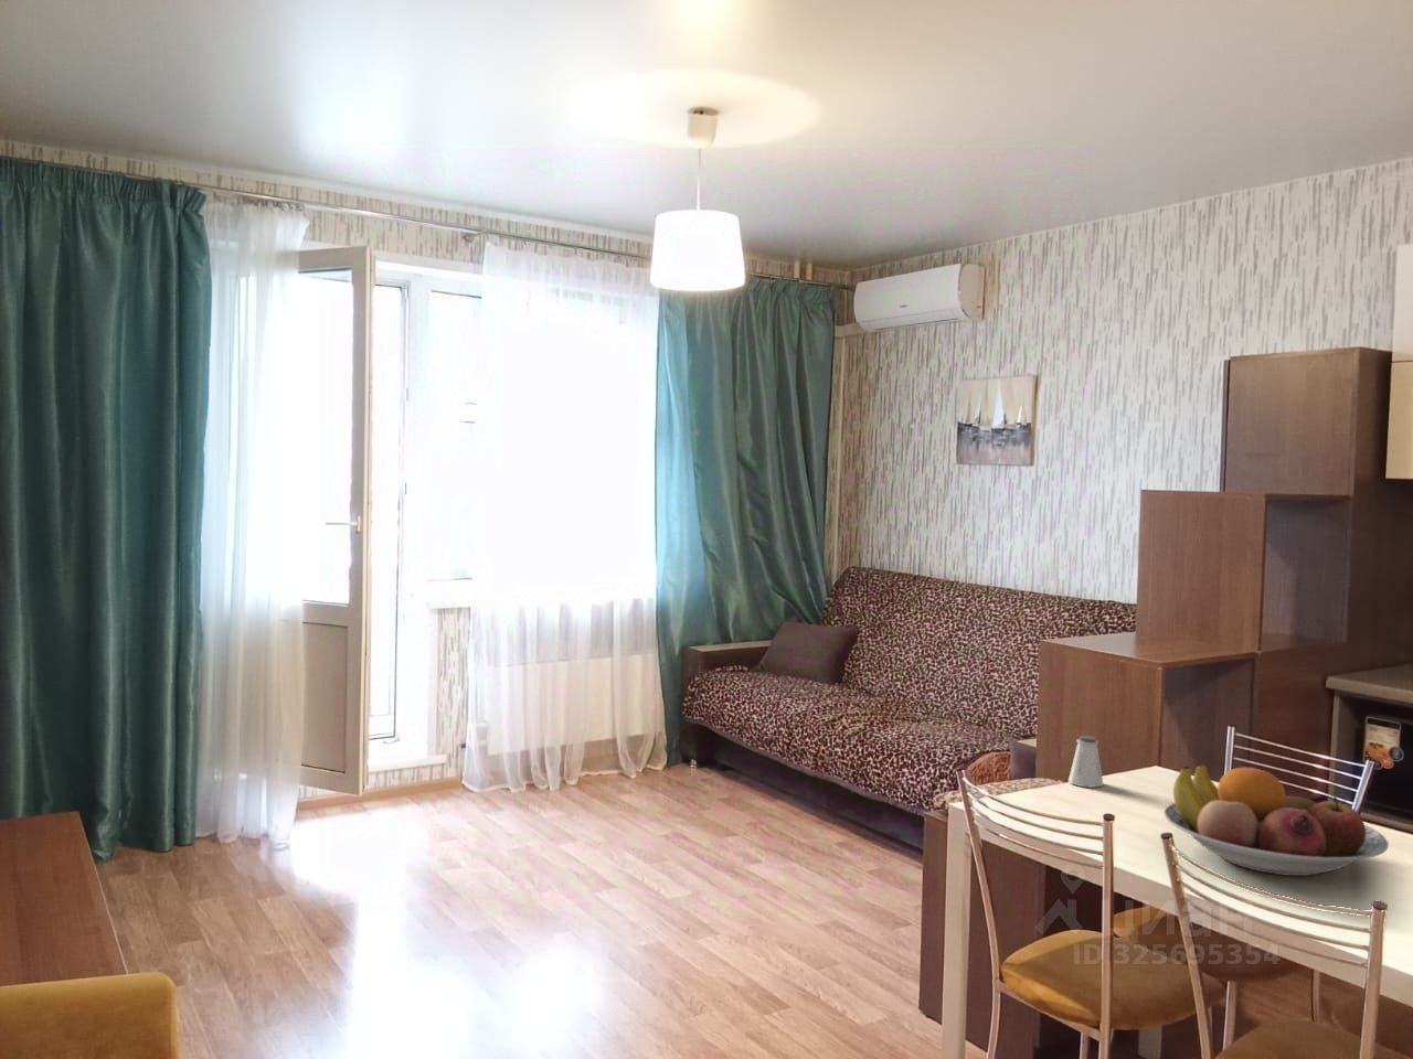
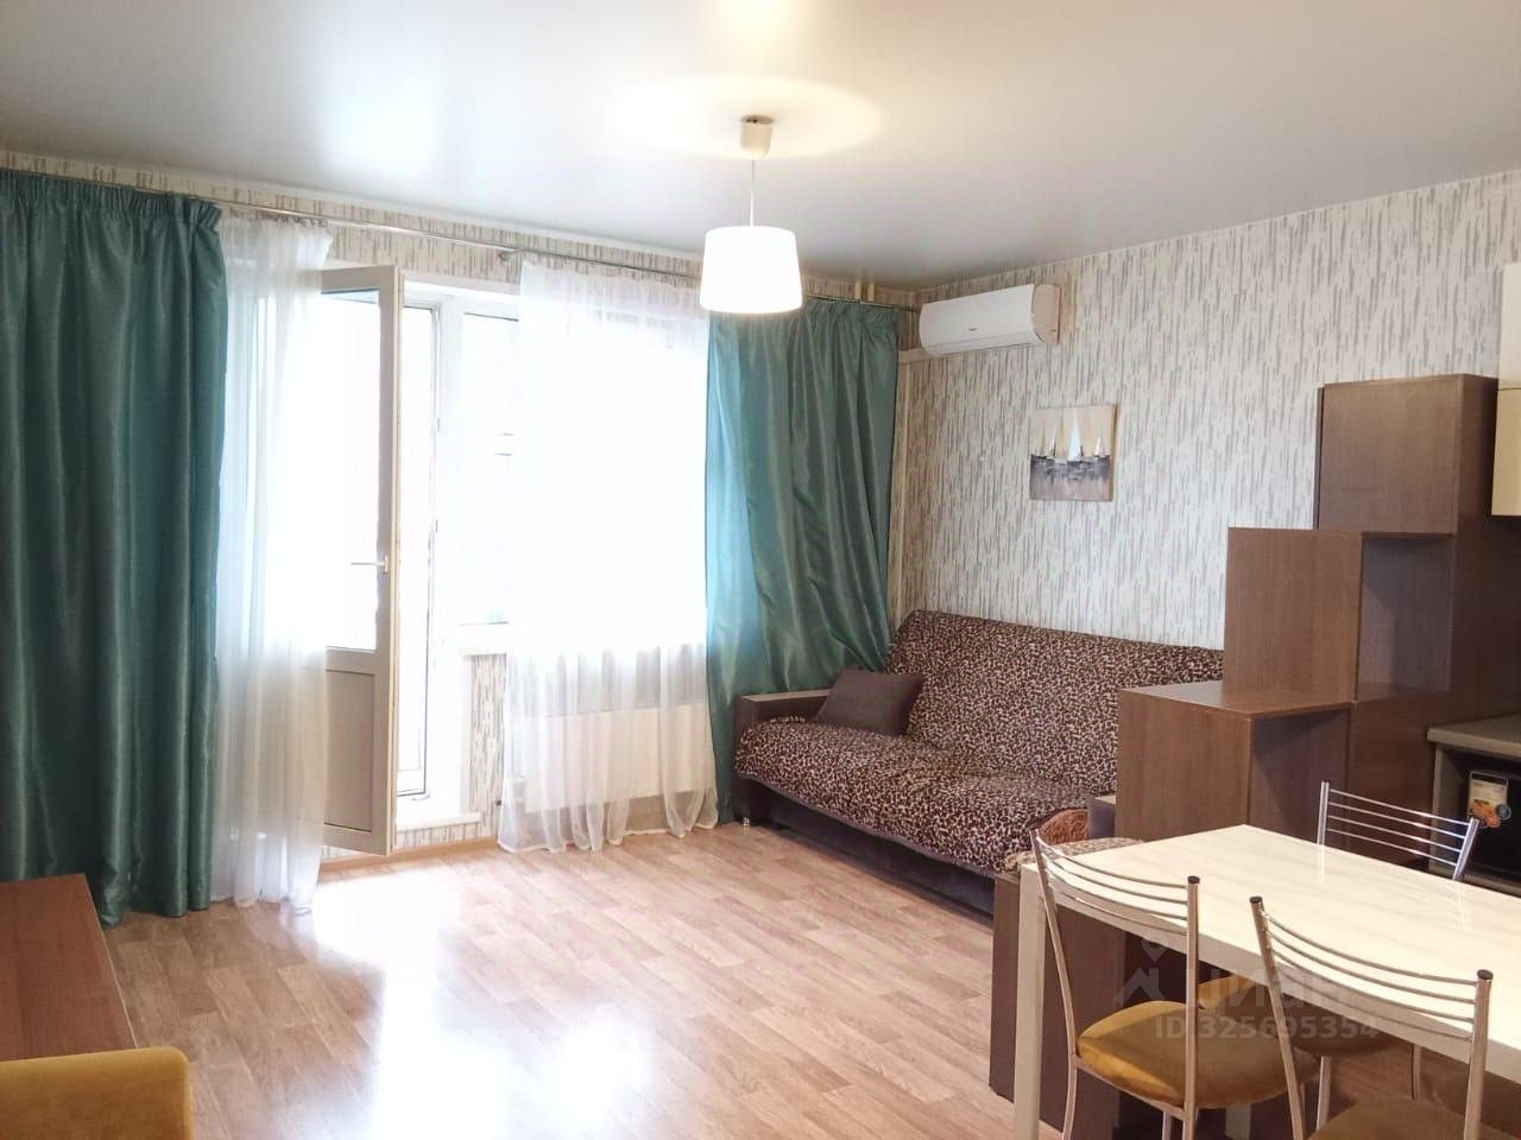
- fruit bowl [1163,763,1390,877]
- saltshaker [1067,734,1104,789]
